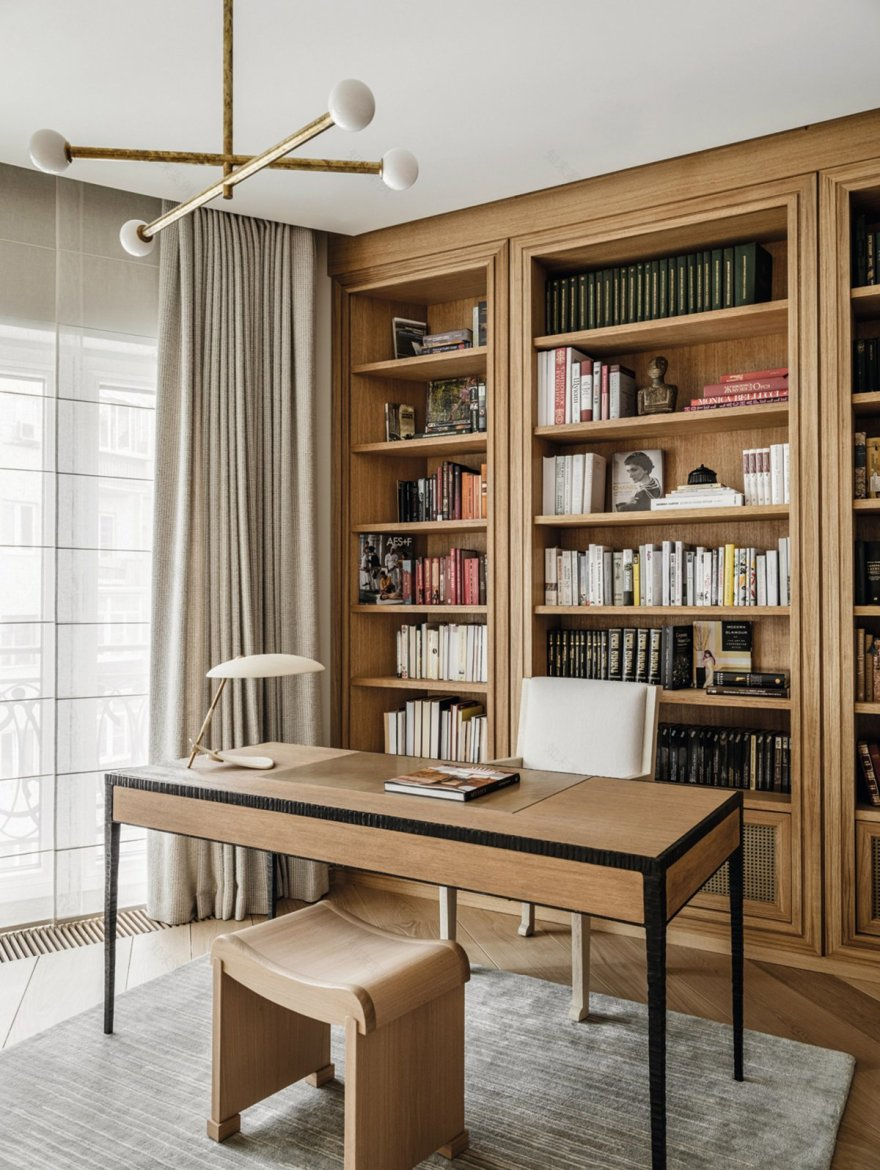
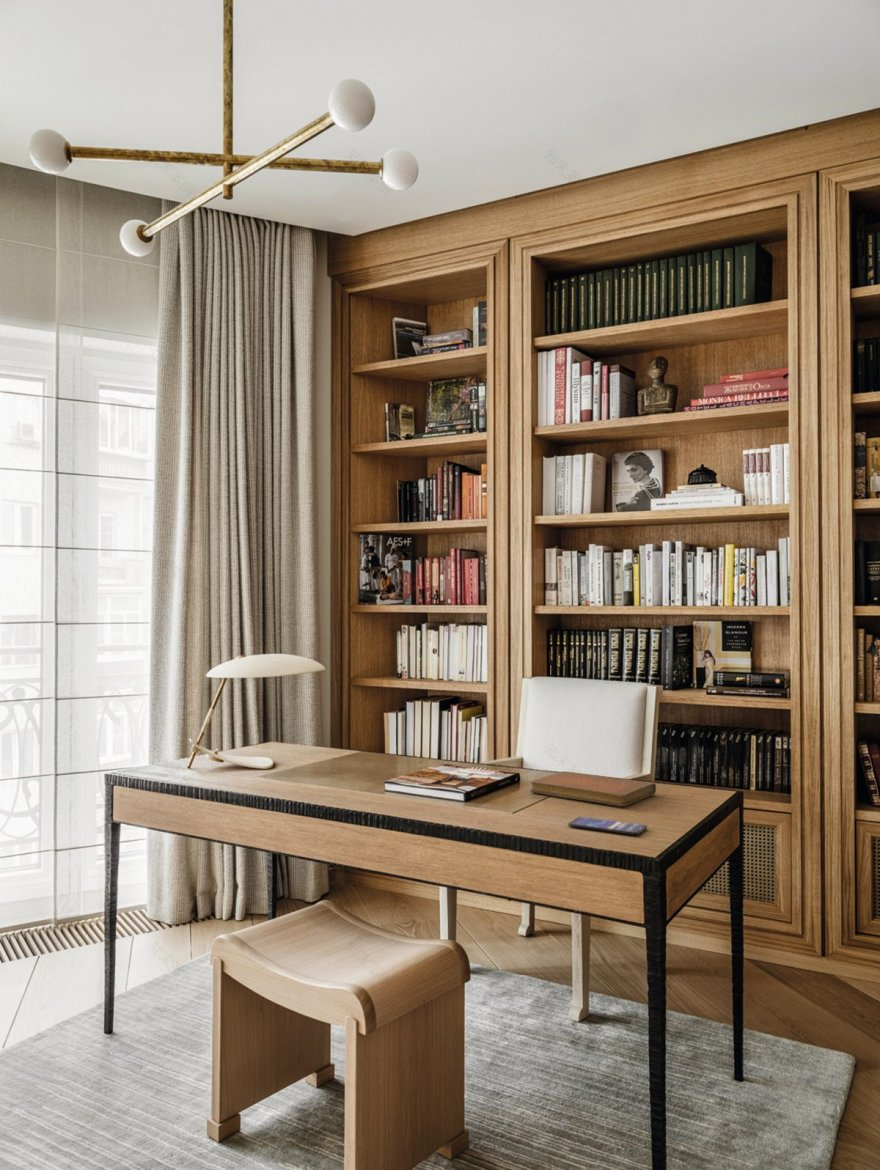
+ notebook [529,770,657,807]
+ smartphone [567,816,648,836]
